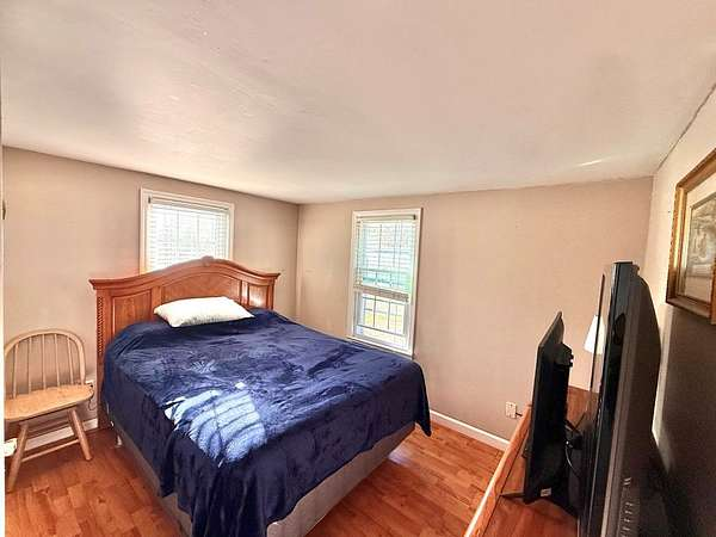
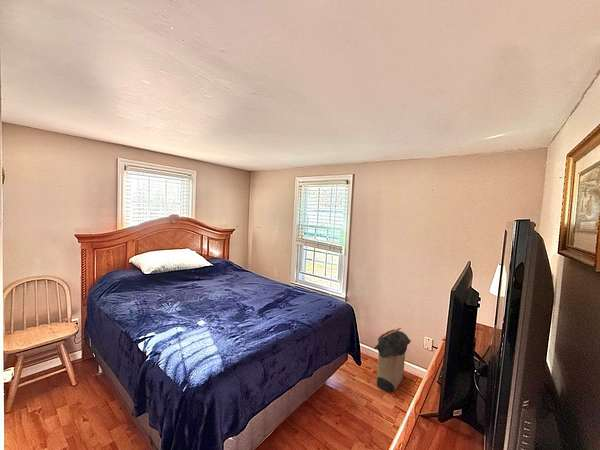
+ laundry hamper [373,327,412,393]
